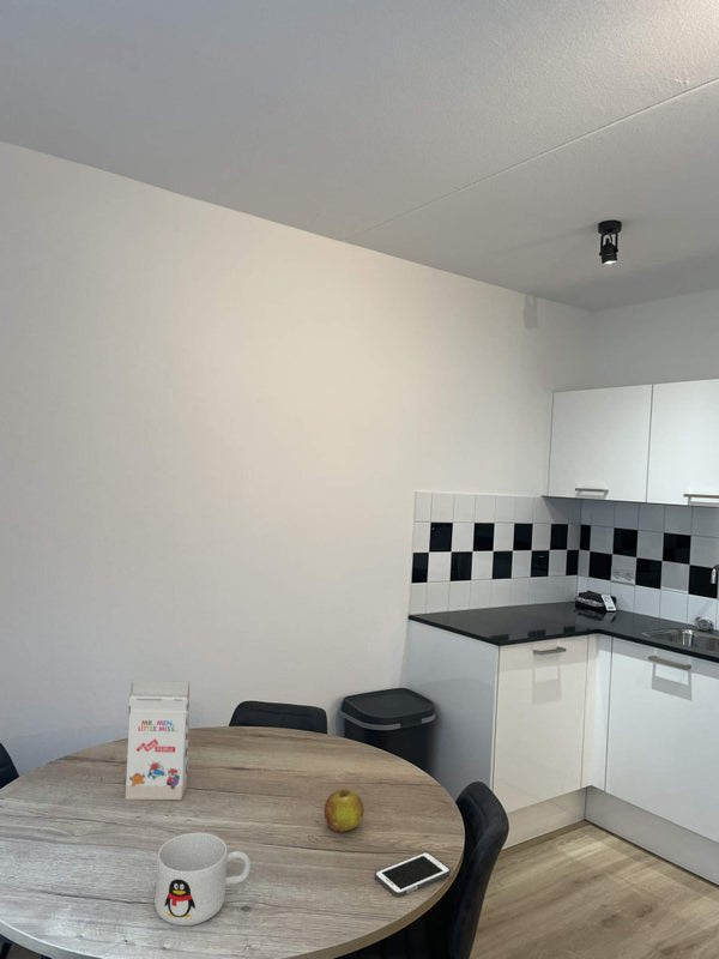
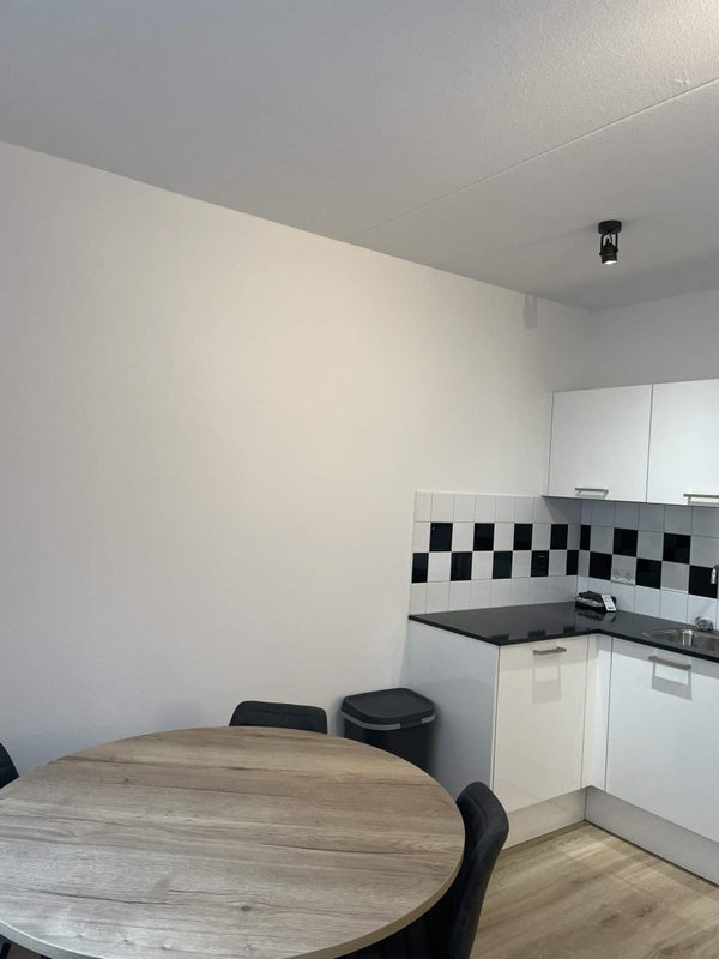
- mug [153,832,252,927]
- fruit [324,788,365,833]
- gift box [125,678,191,801]
- cell phone [374,851,452,898]
